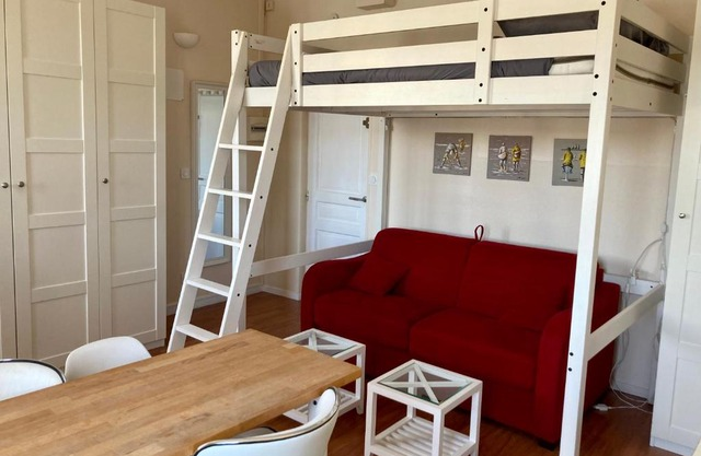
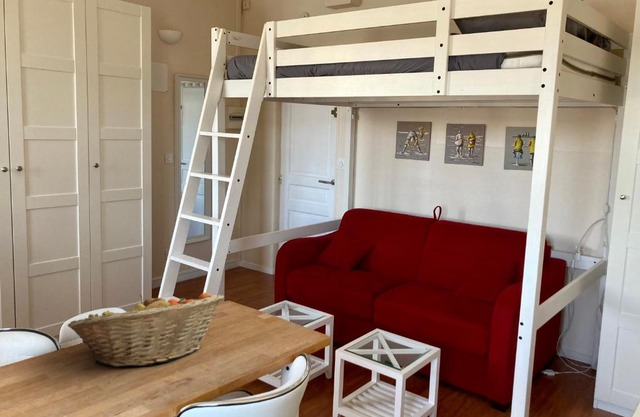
+ fruit basket [67,292,225,368]
